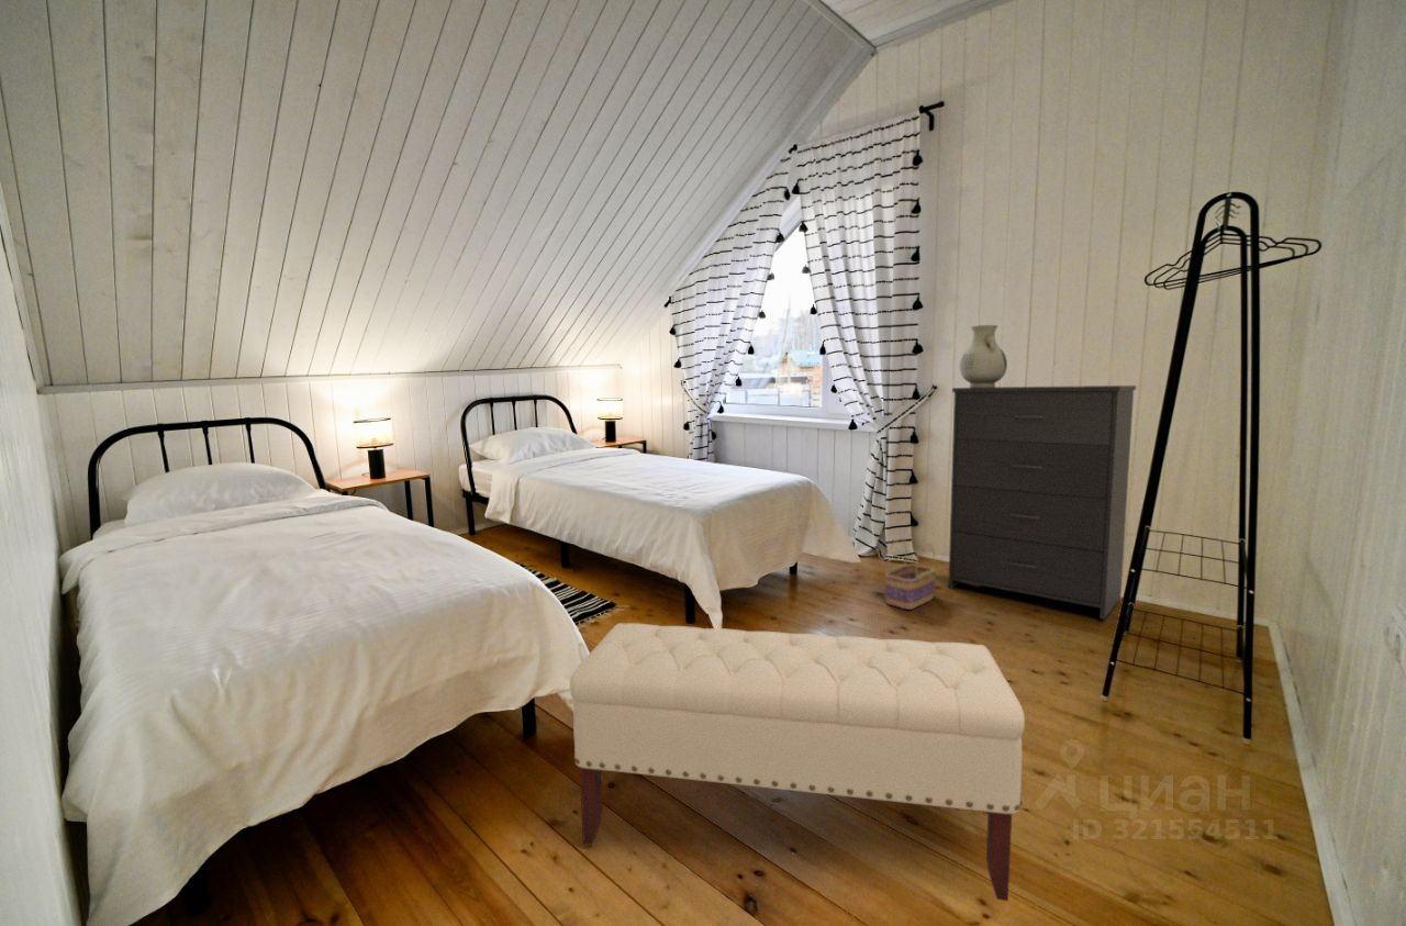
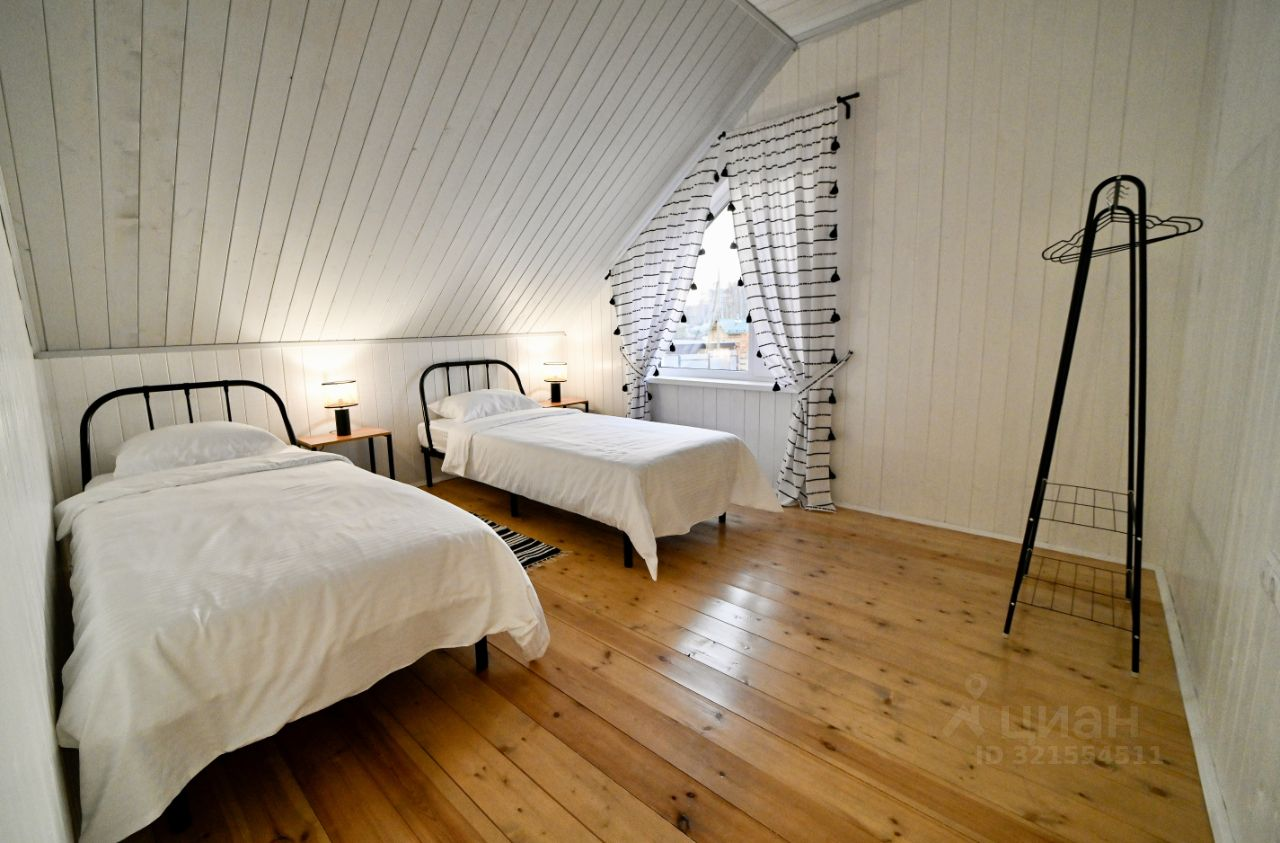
- vase [959,324,1008,388]
- bench [569,622,1026,902]
- dresser [947,384,1137,621]
- basket [884,538,937,611]
